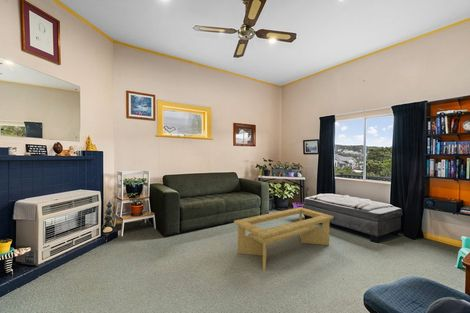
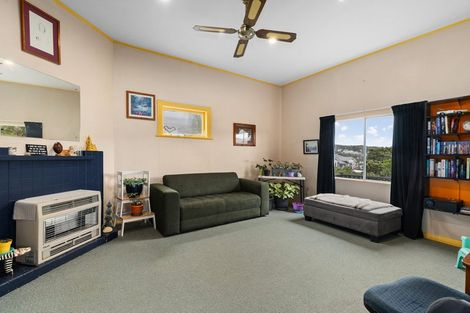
- coffee table [233,206,335,271]
